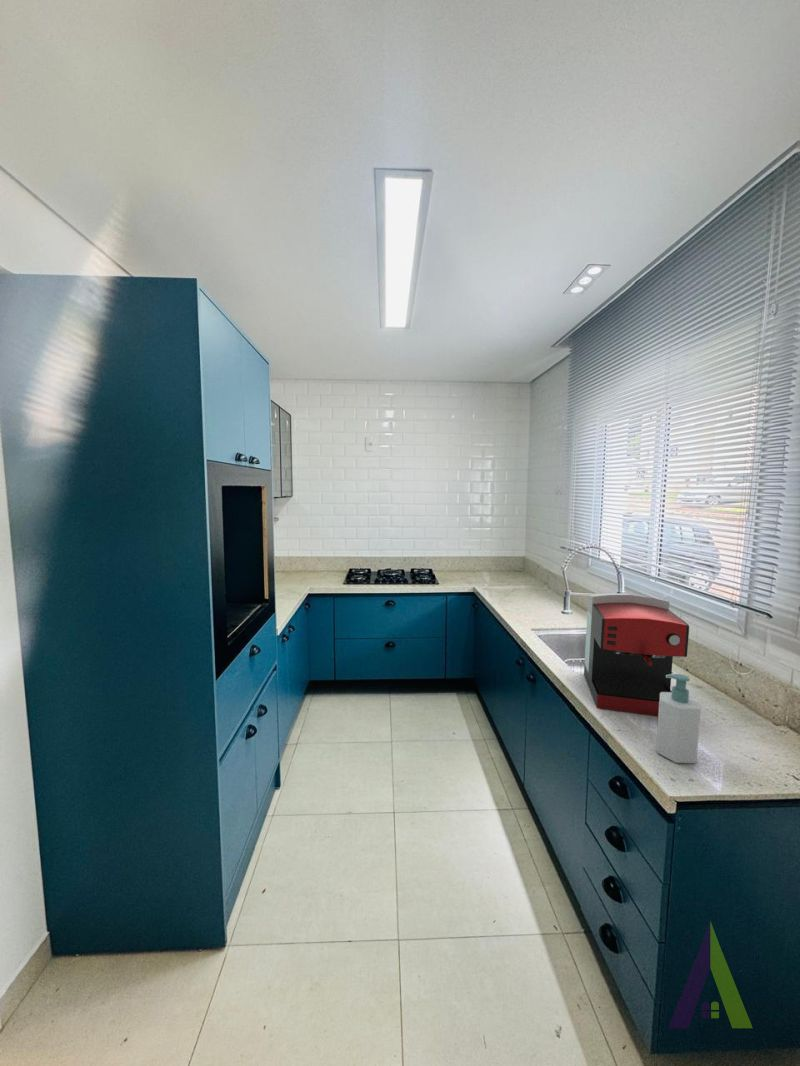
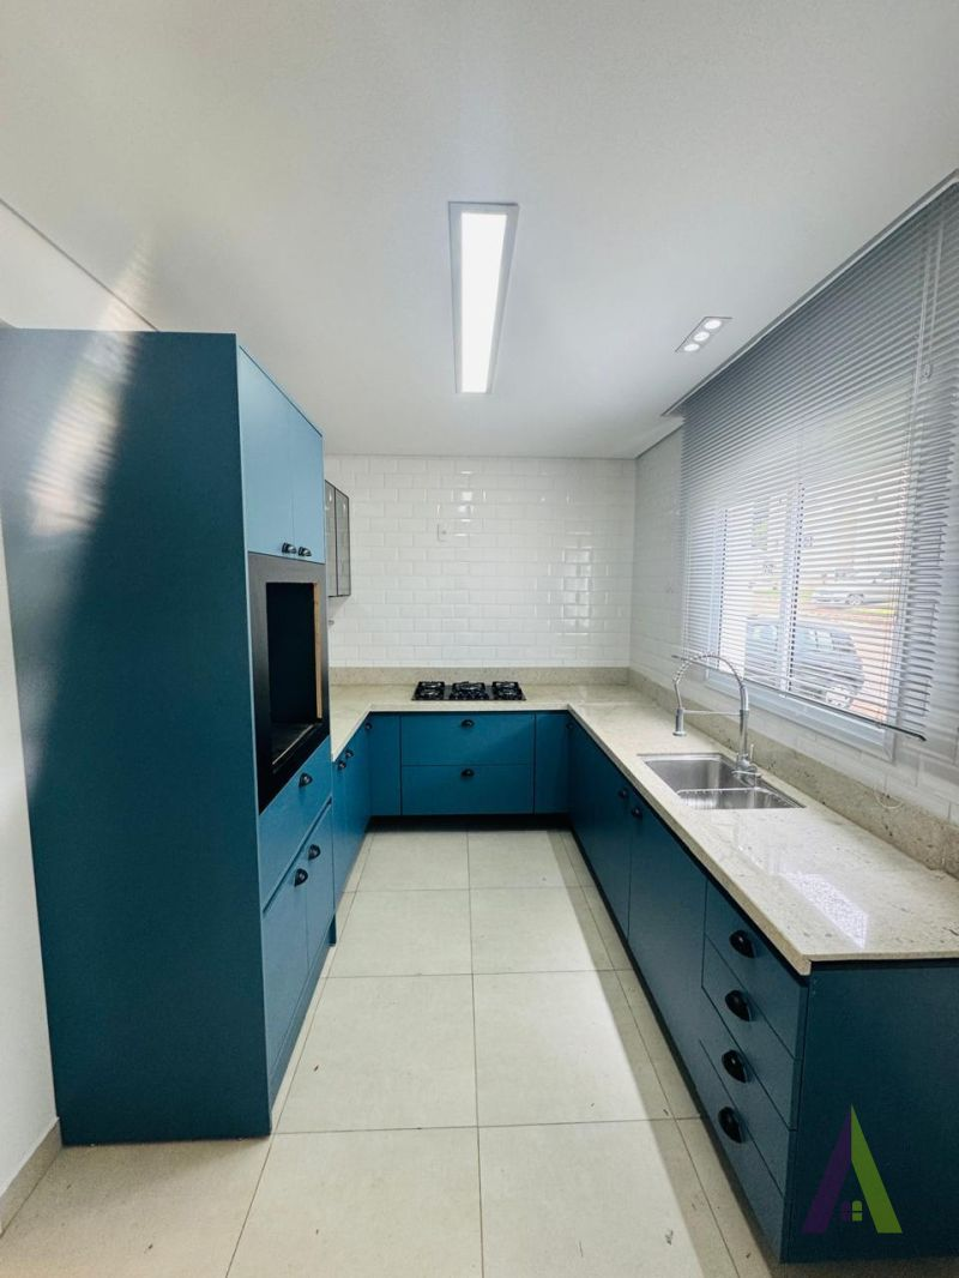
- soap bottle [655,673,702,764]
- coffee maker [583,592,690,717]
